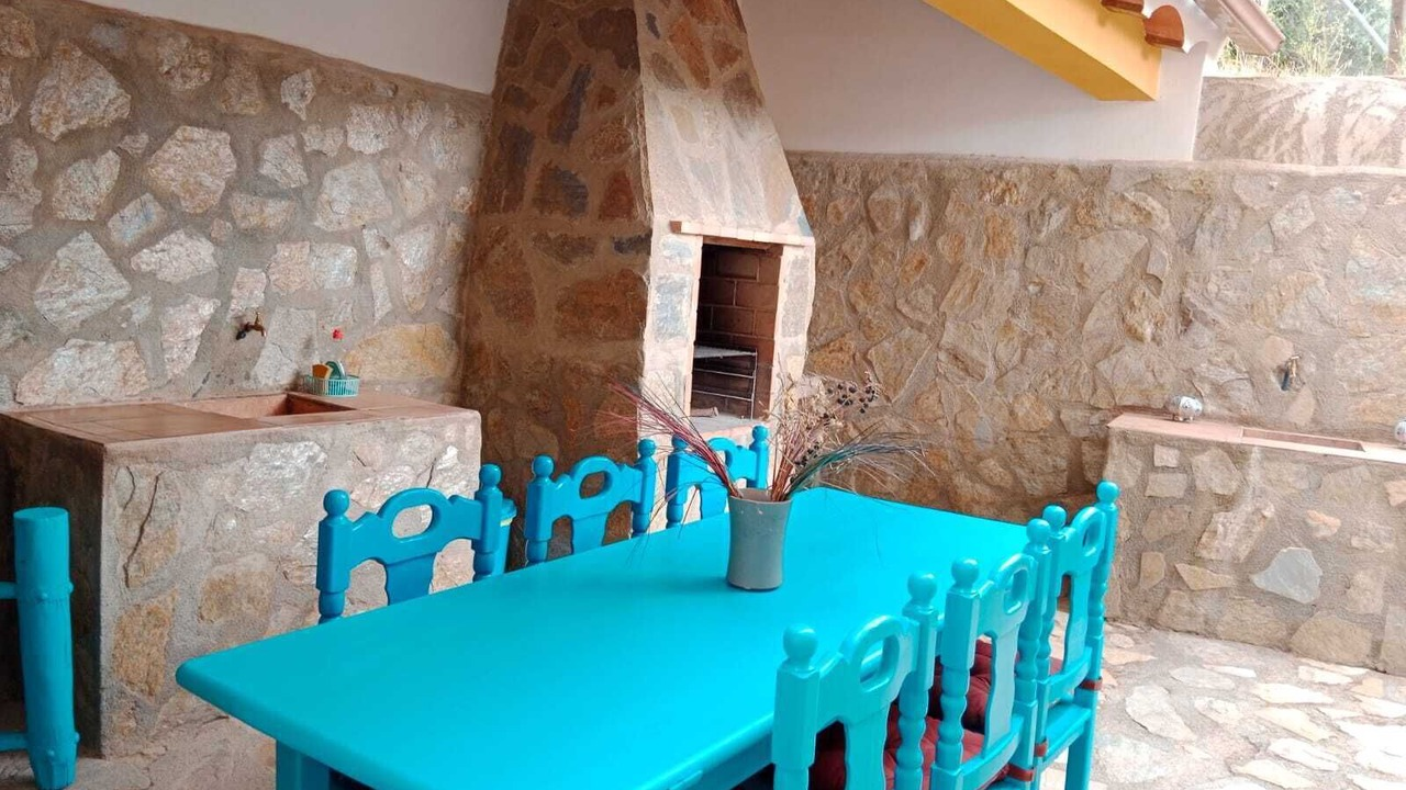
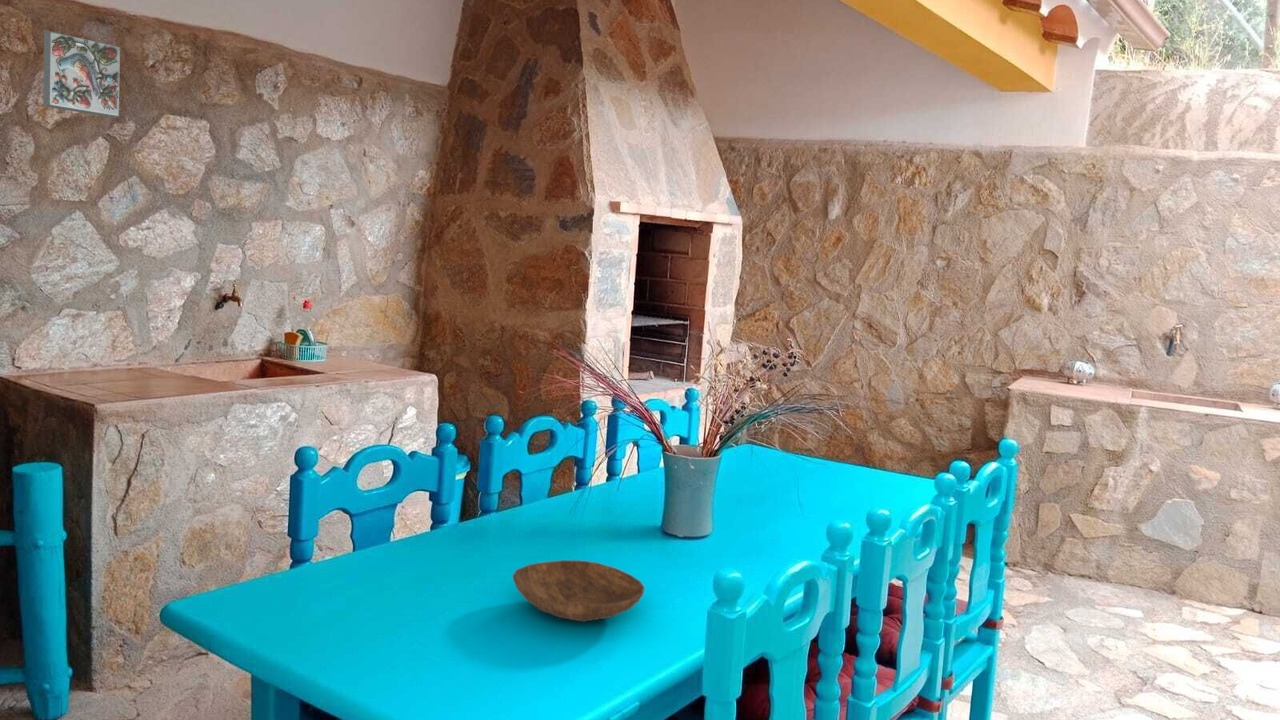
+ bowl [511,559,646,623]
+ decorative tile [42,29,121,119]
